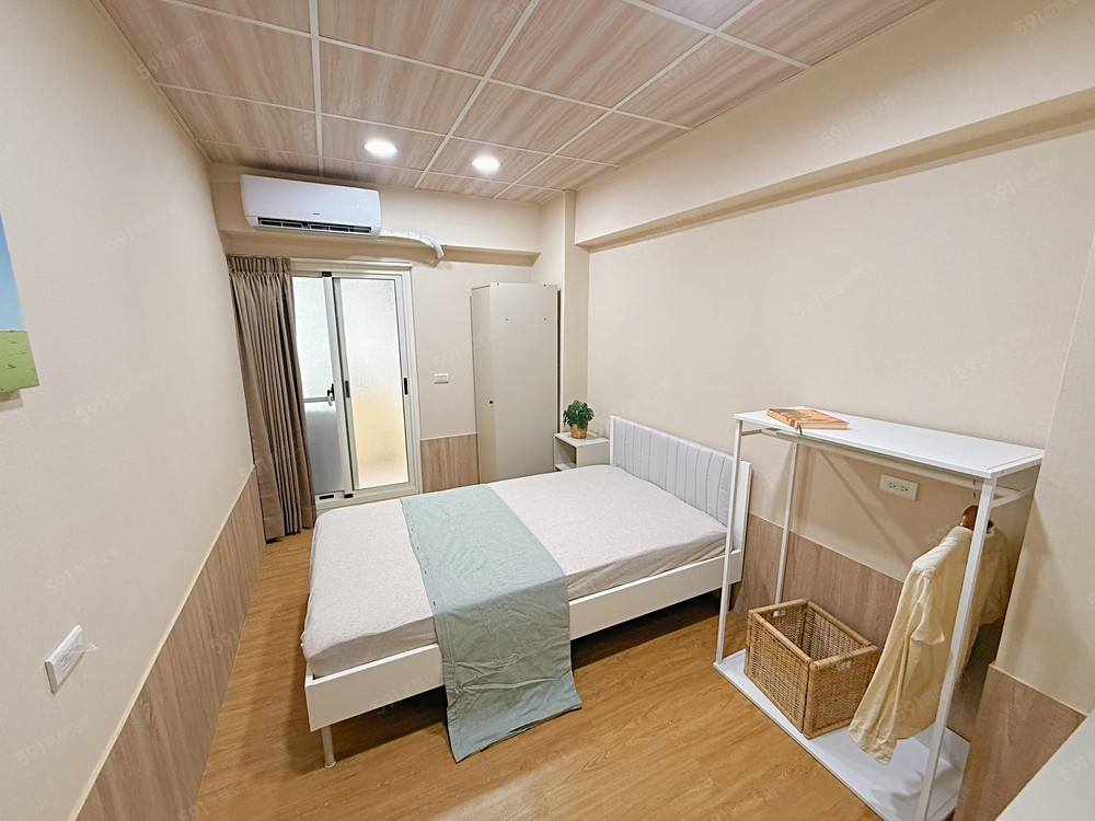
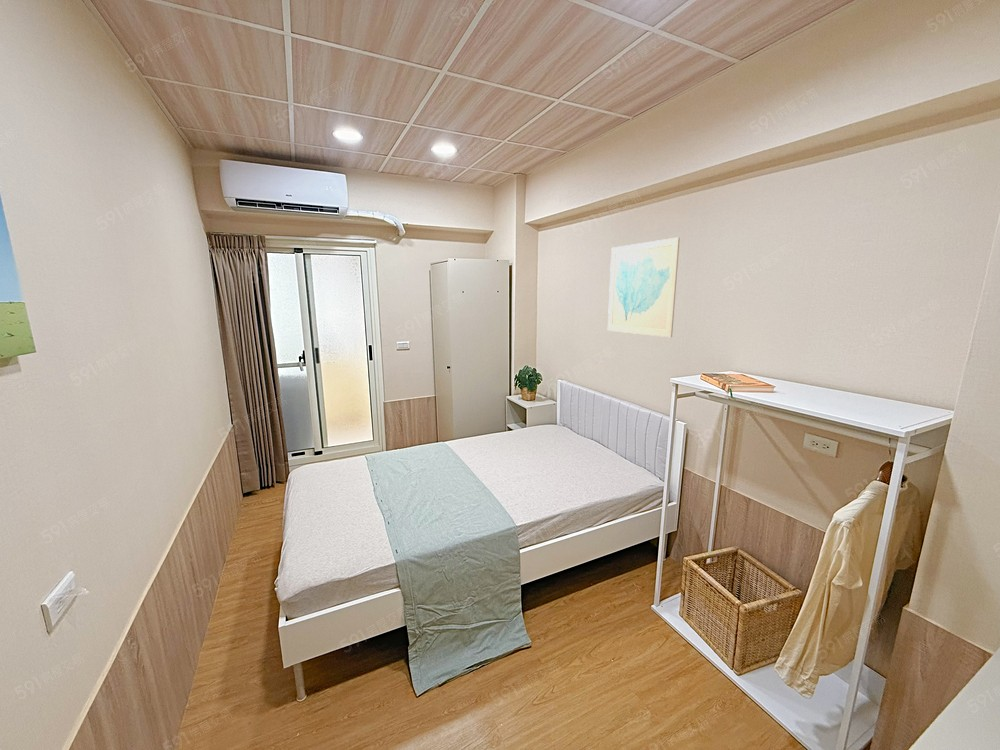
+ wall art [607,236,681,338]
